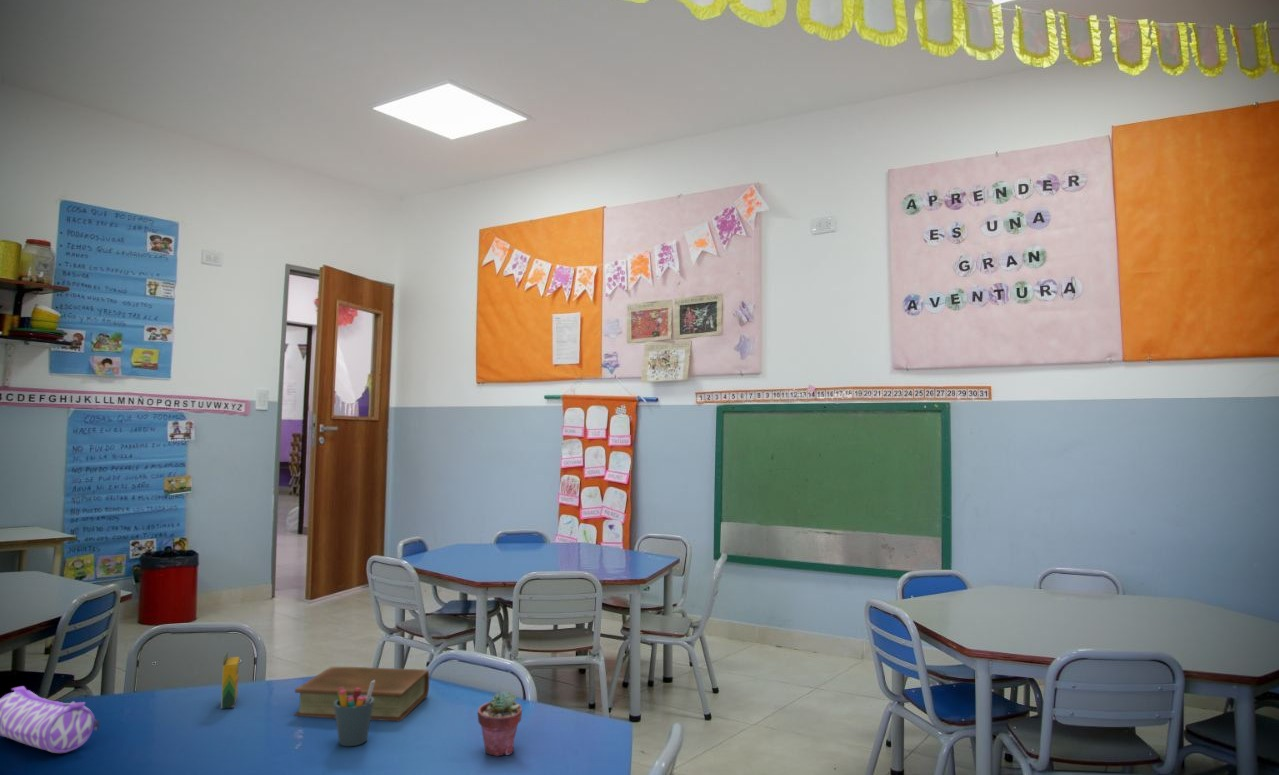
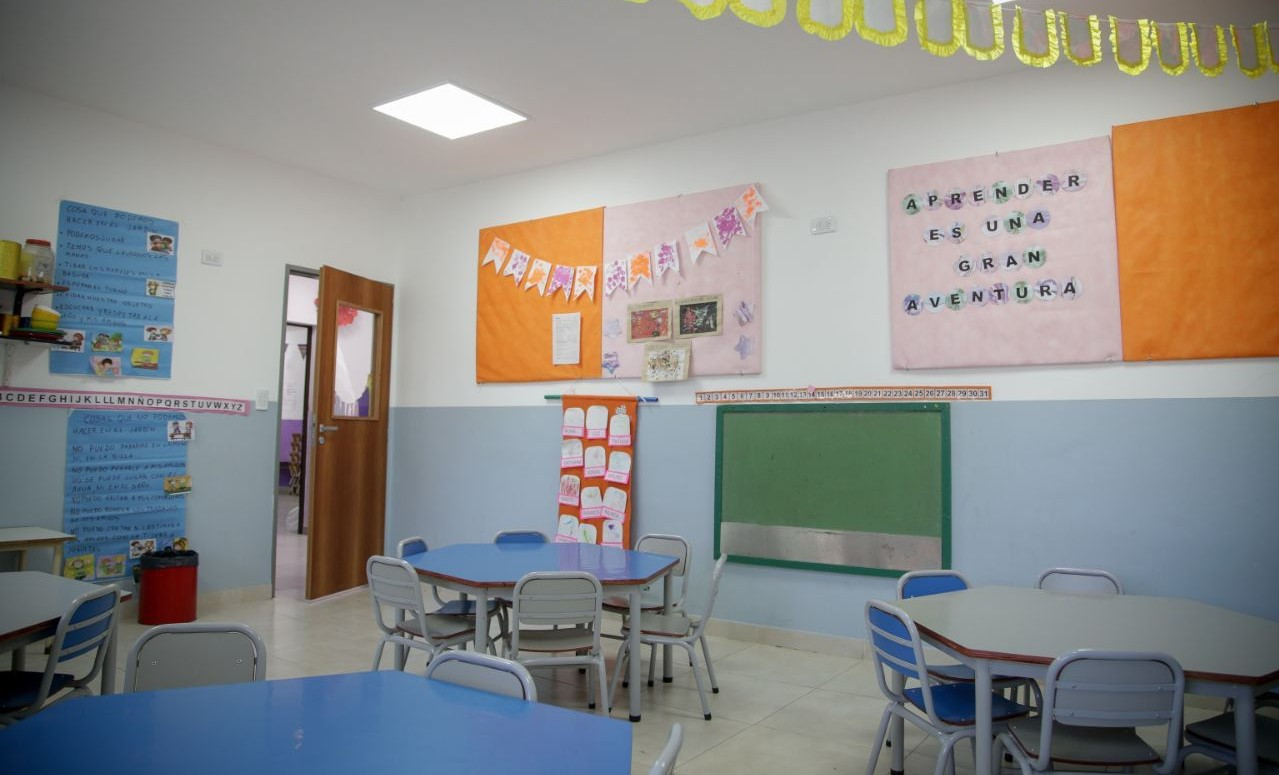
- crayon box [220,650,240,710]
- pencil case [0,685,101,754]
- book [293,665,430,722]
- potted succulent [477,690,523,757]
- pen holder [334,680,375,747]
